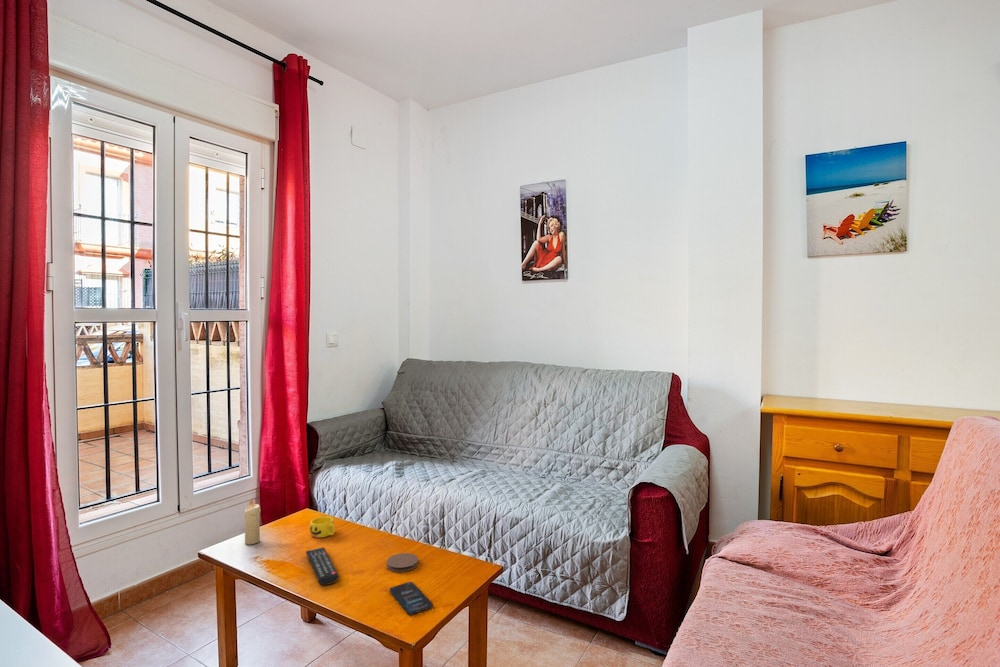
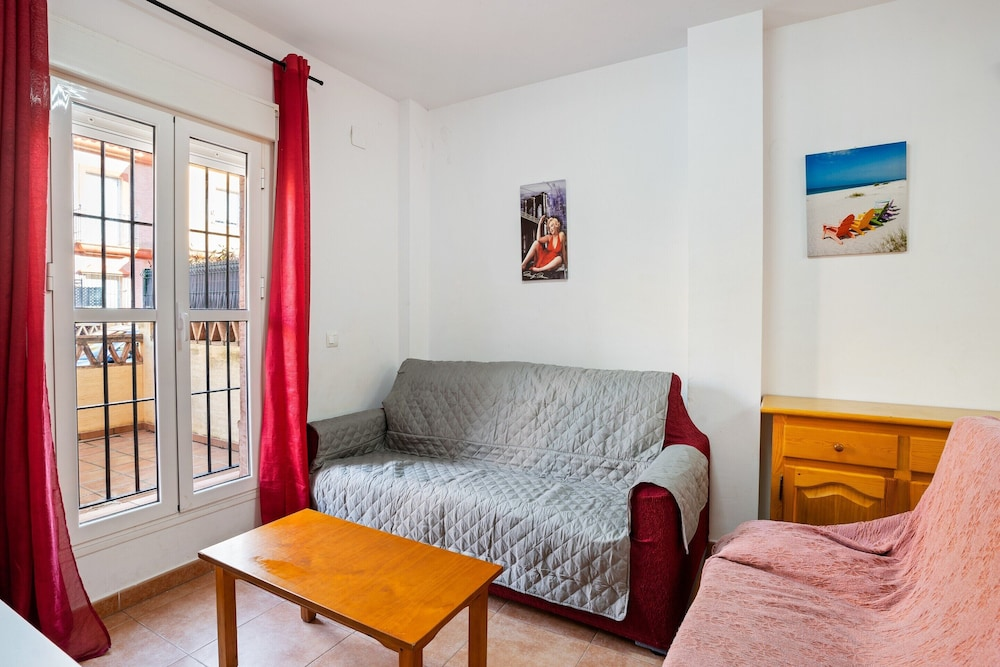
- coaster [386,552,419,573]
- candle [243,498,262,545]
- remote control [305,546,340,586]
- cup [309,515,336,539]
- smartphone [389,581,434,615]
